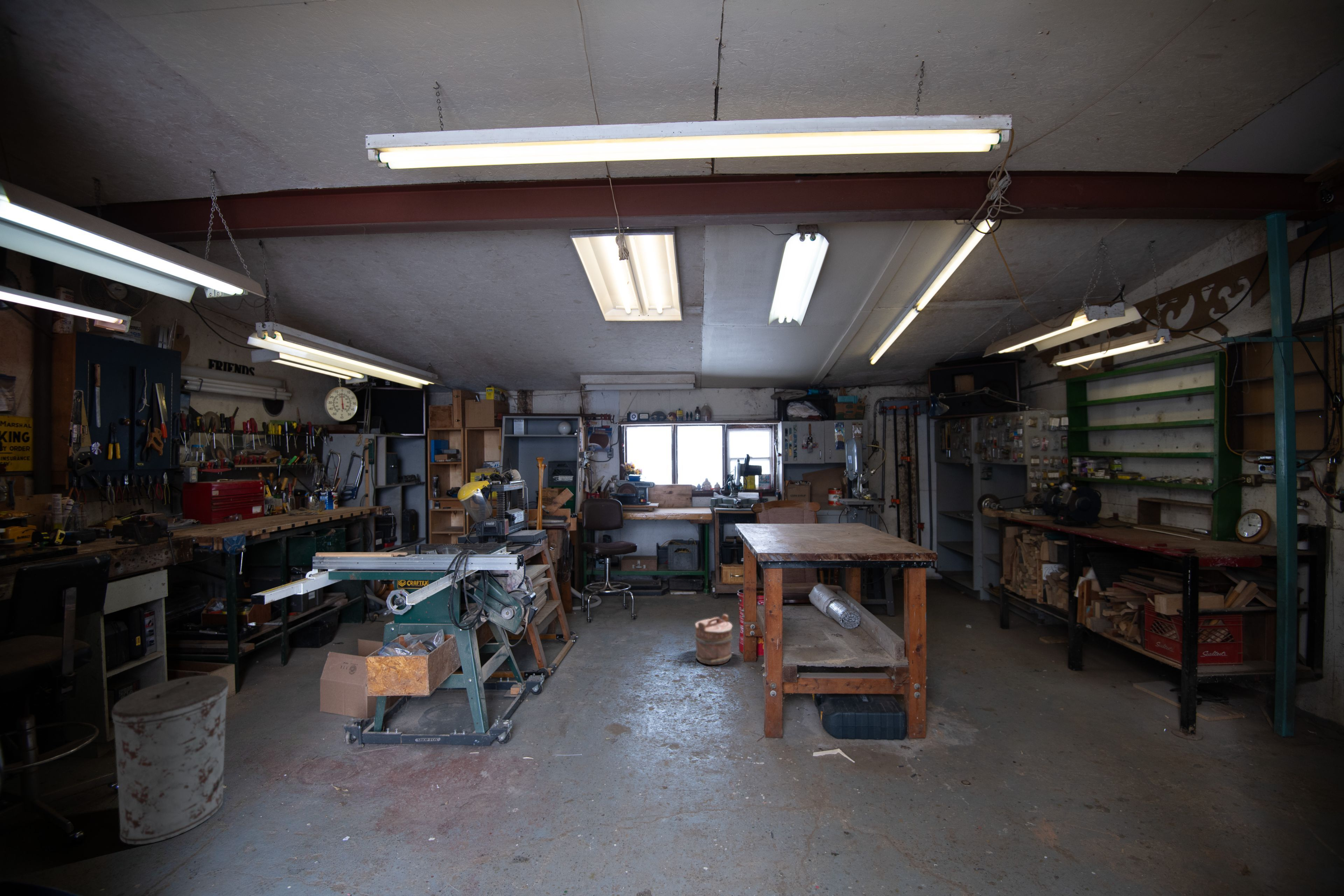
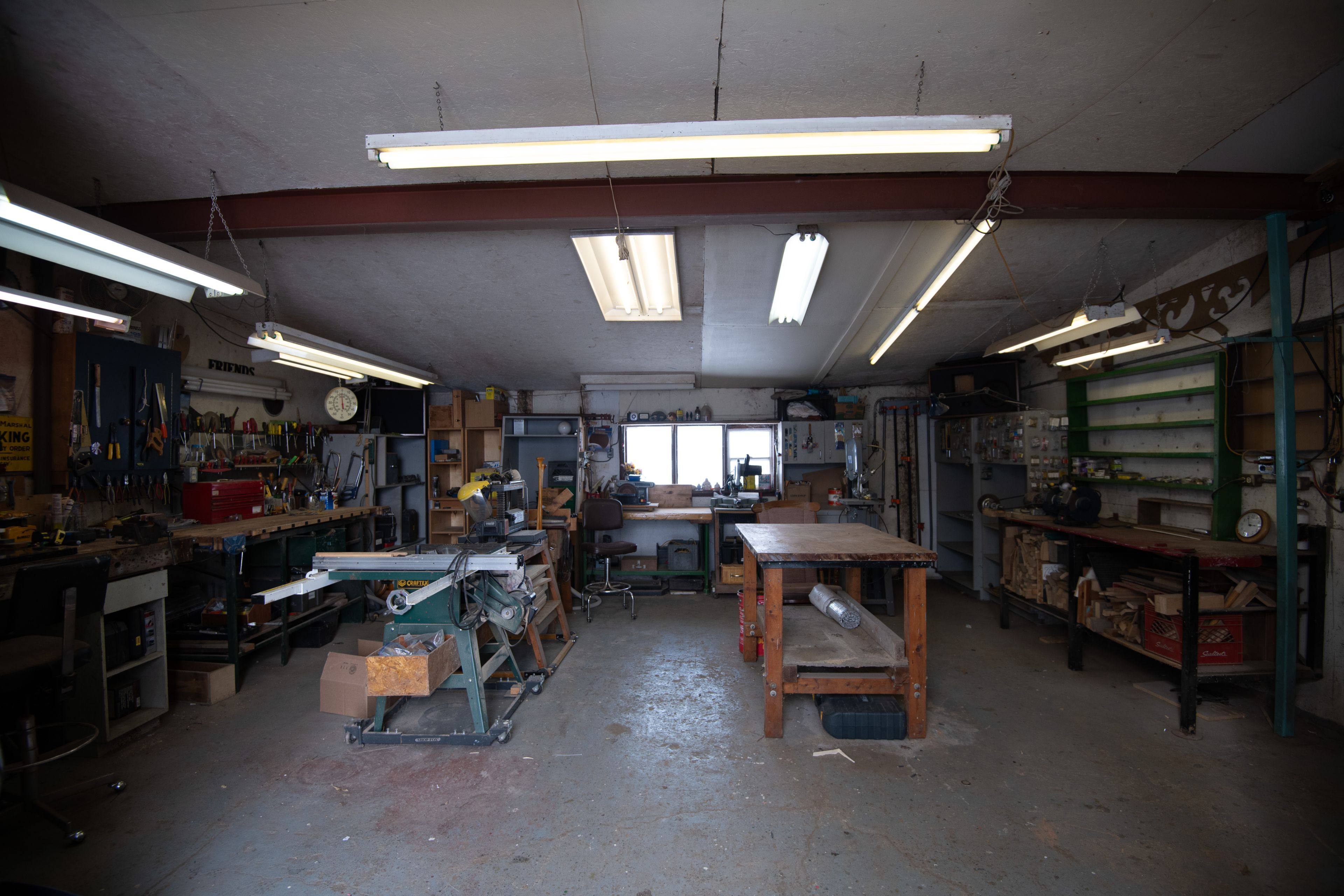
- trash can [111,675,229,845]
- bucket [694,614,733,665]
